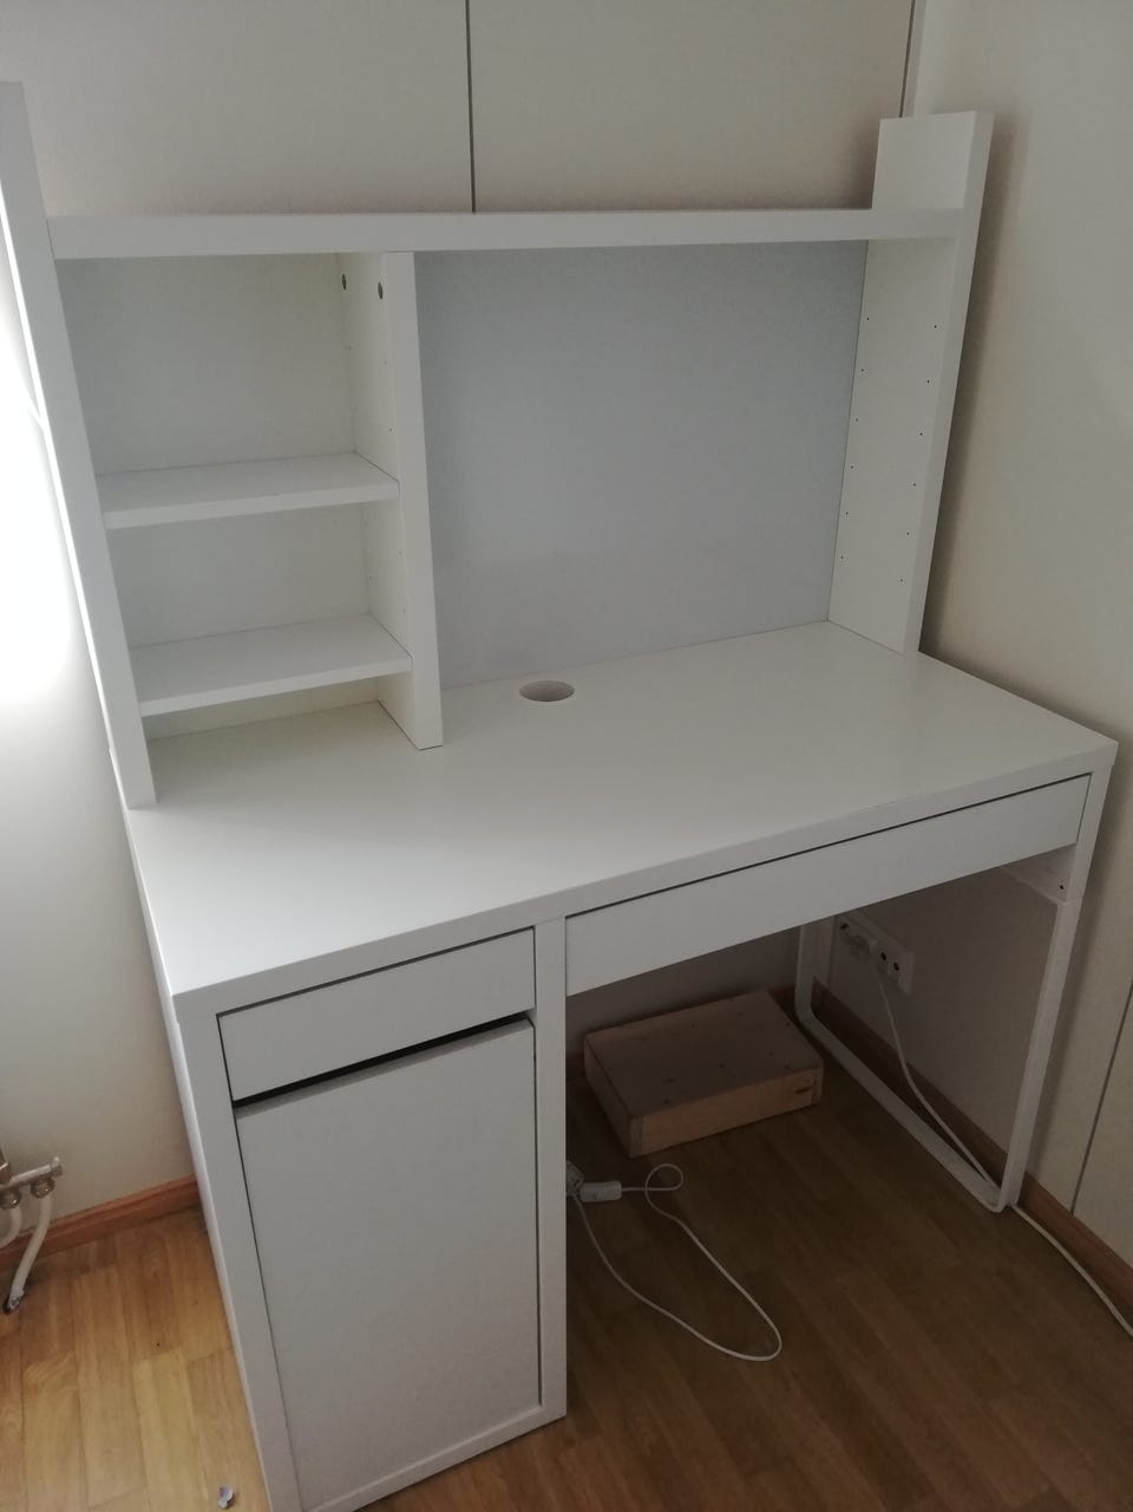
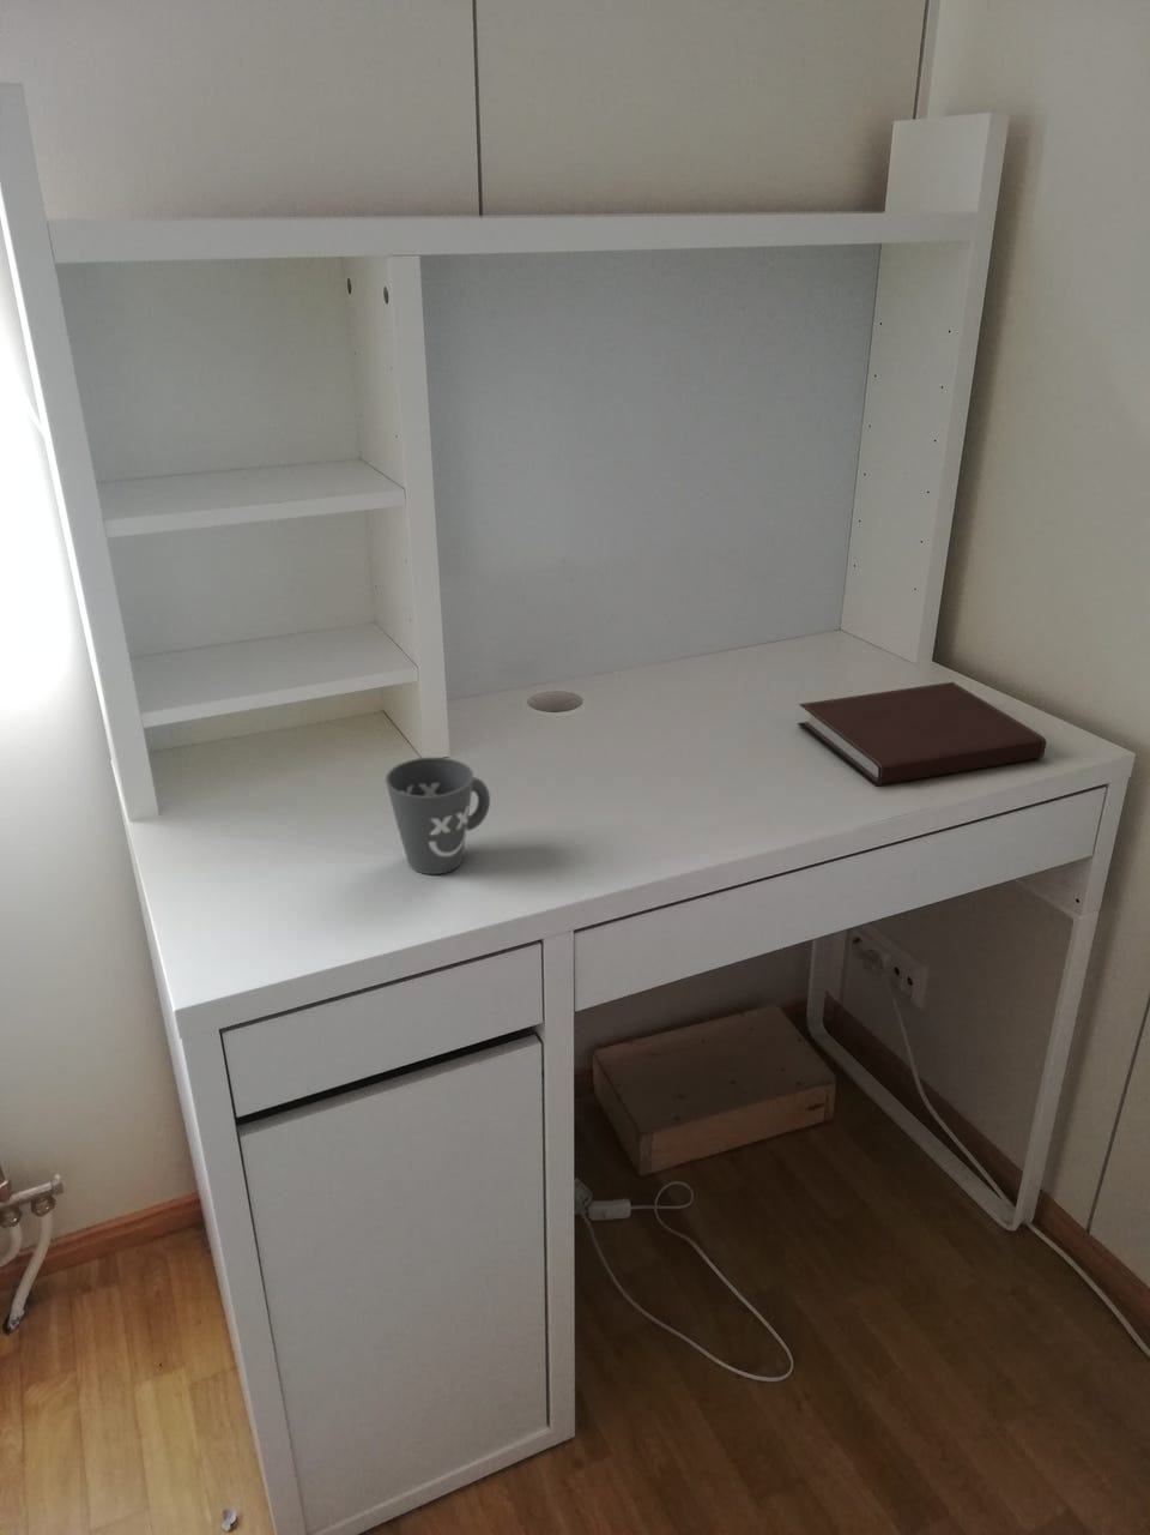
+ mug [384,755,492,875]
+ notebook [796,682,1047,787]
